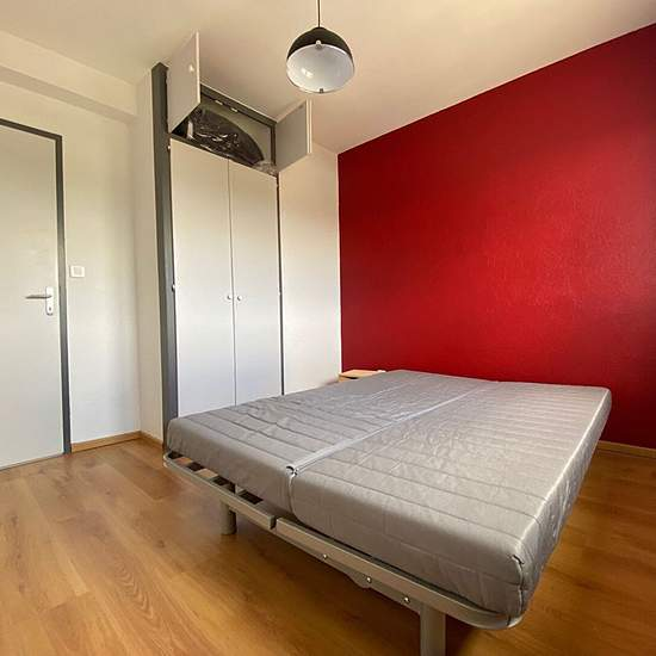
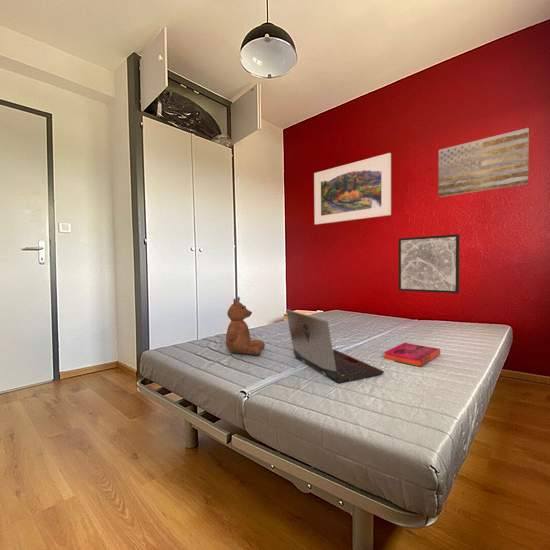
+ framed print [313,152,392,225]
+ hardback book [383,342,441,368]
+ wall art [398,233,461,294]
+ laptop [285,308,385,384]
+ teddy bear [225,296,266,356]
+ wall art [438,127,530,198]
